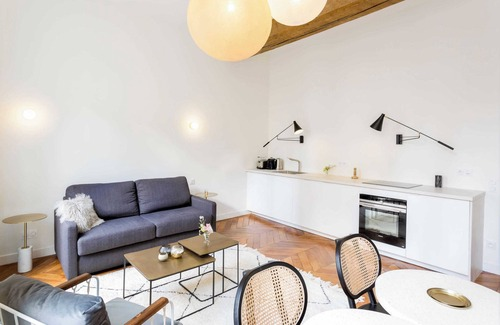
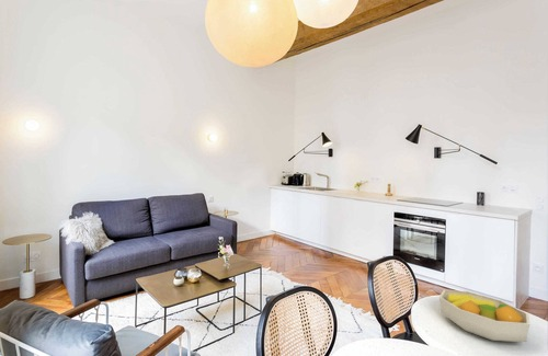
+ fruit bowl [438,289,530,343]
